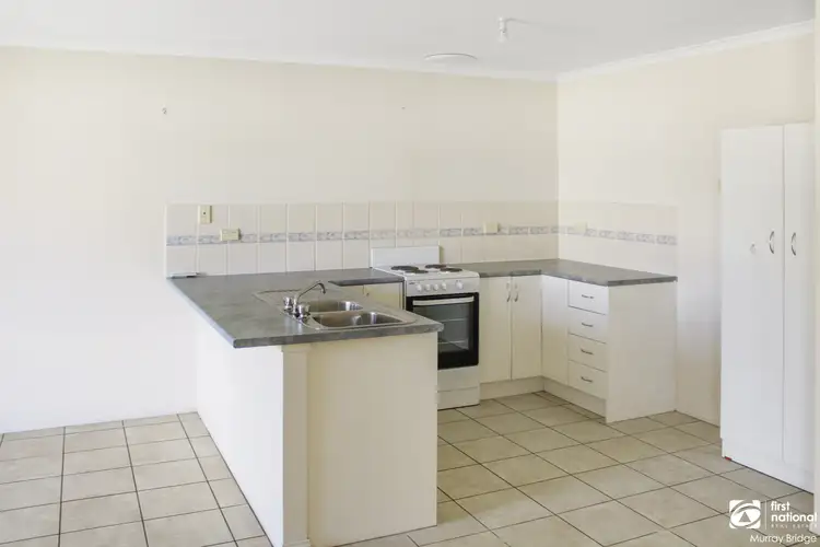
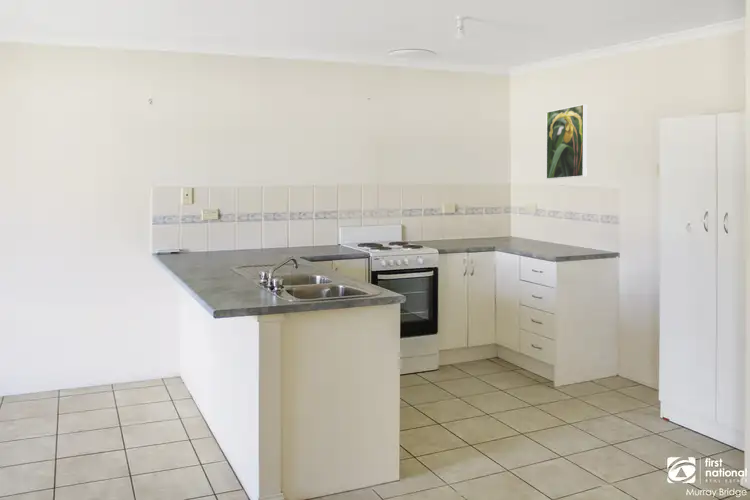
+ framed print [545,103,588,180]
